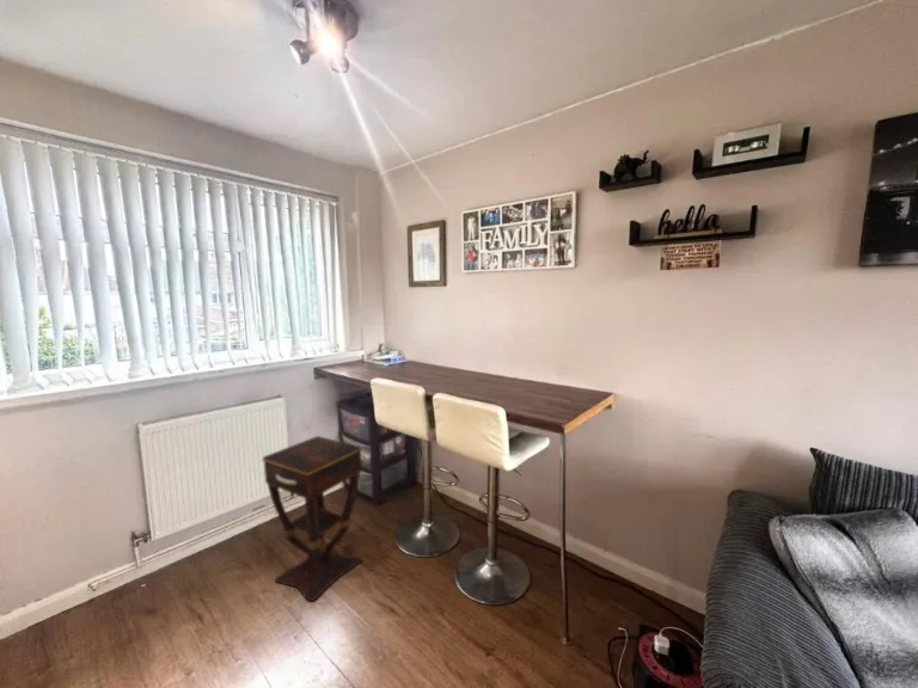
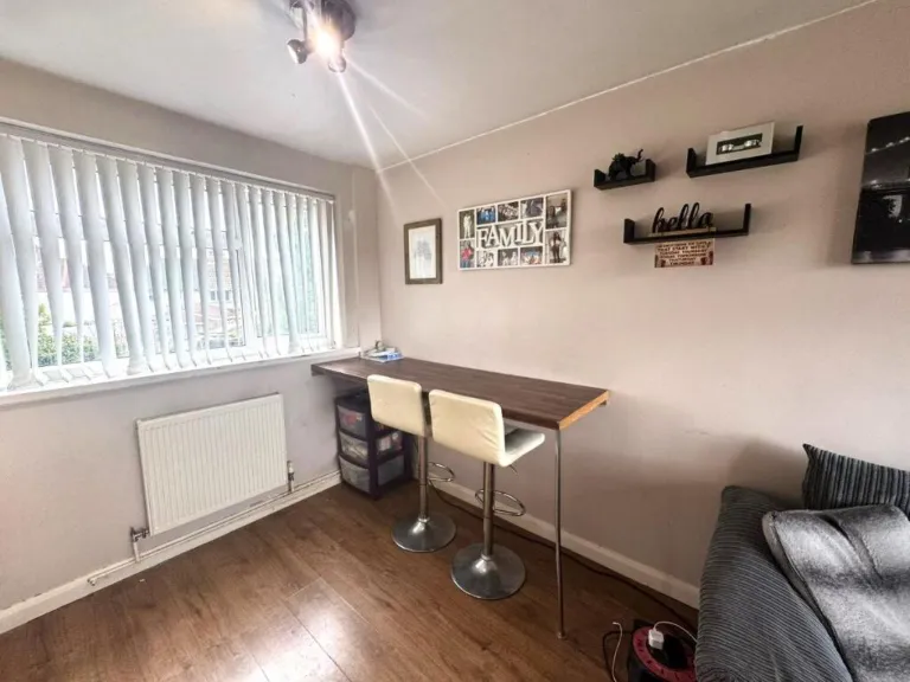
- side table [261,435,363,602]
